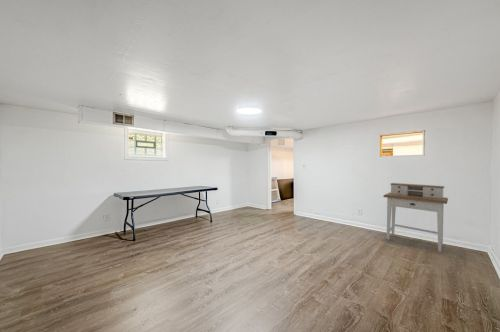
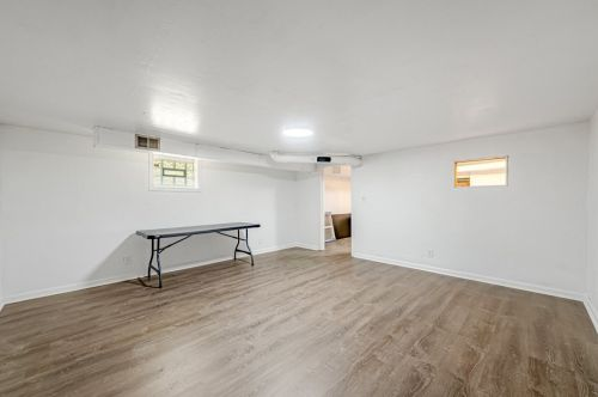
- desk [382,182,449,253]
